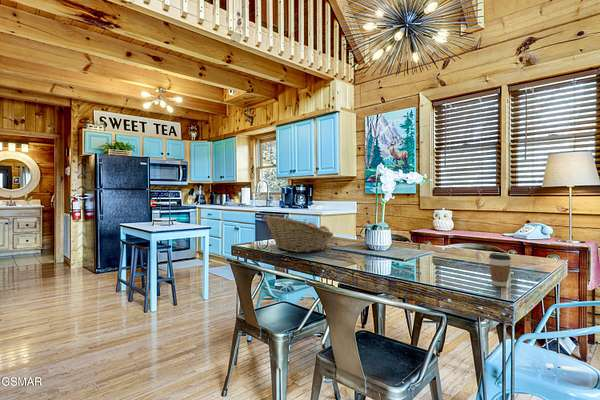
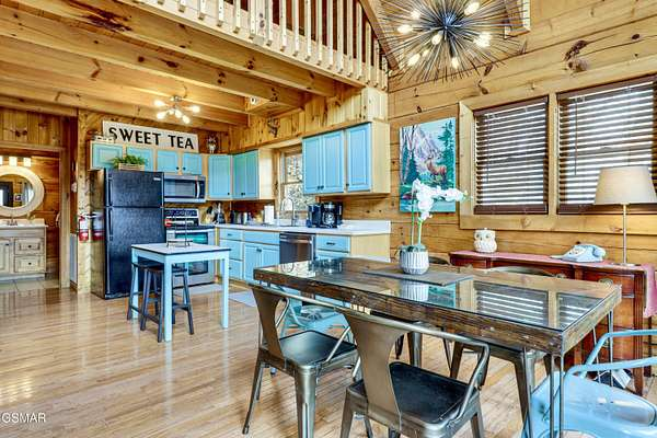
- fruit basket [262,214,334,253]
- coffee cup [488,252,512,288]
